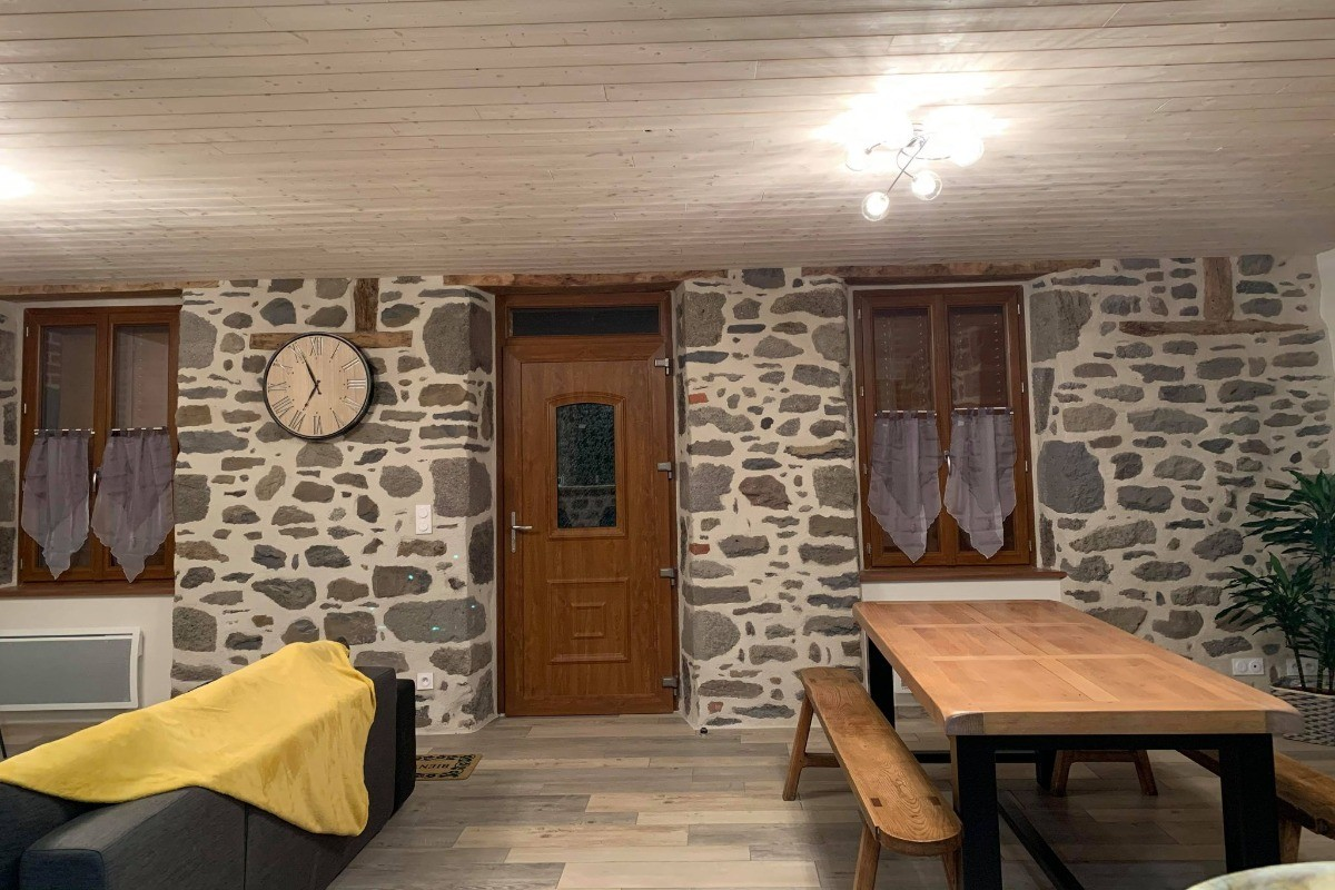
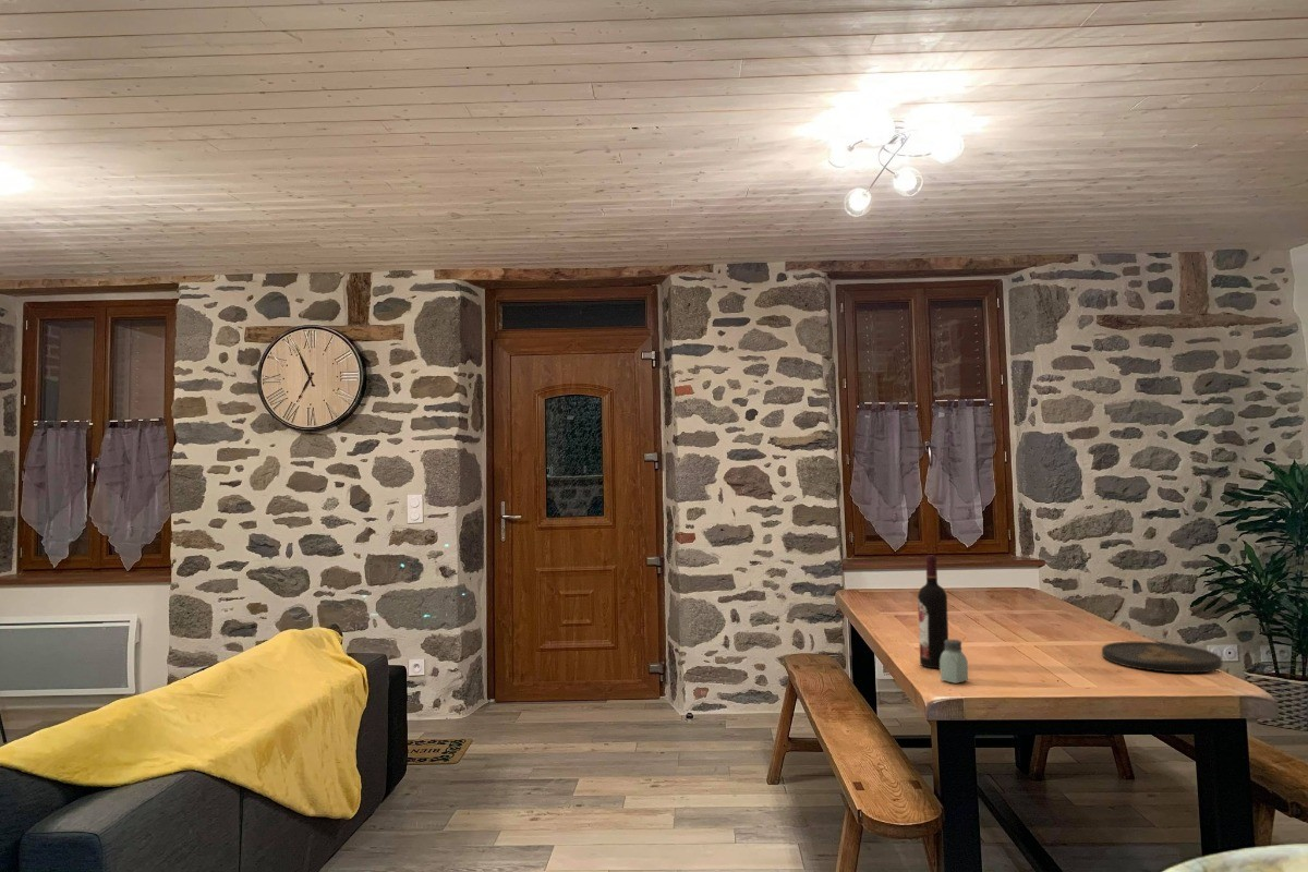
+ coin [1101,641,1223,675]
+ saltshaker [938,639,969,685]
+ wine bottle [917,555,949,669]
